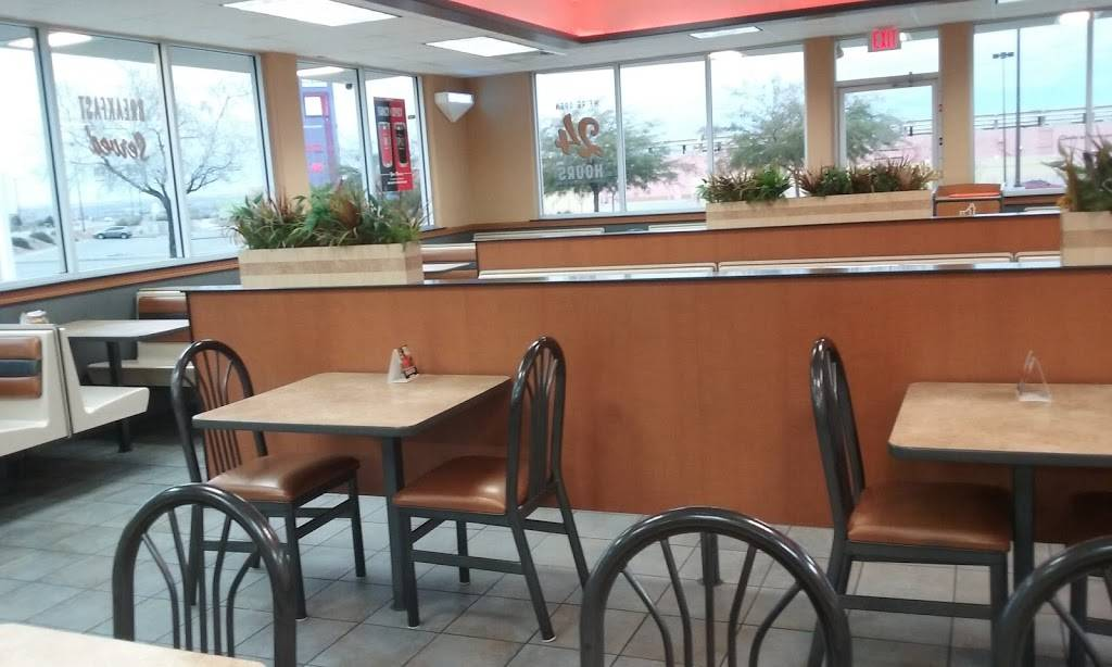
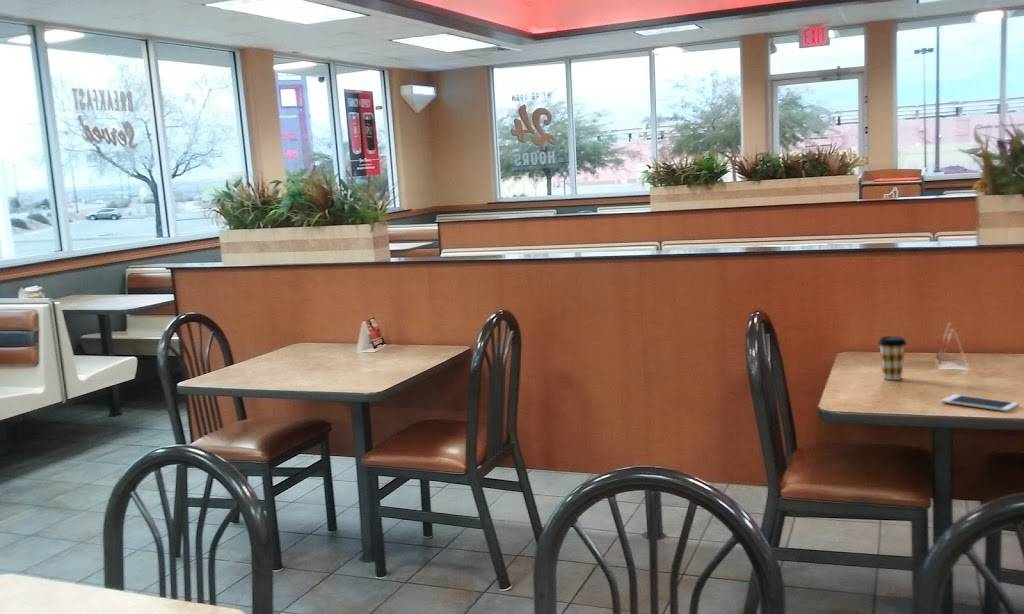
+ coffee cup [877,335,908,381]
+ cell phone [940,394,1020,412]
